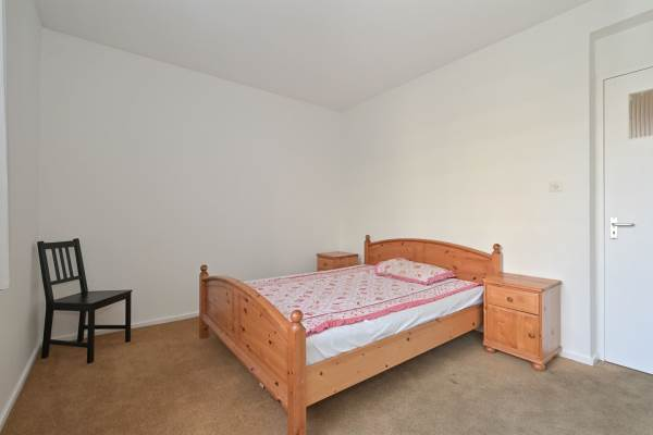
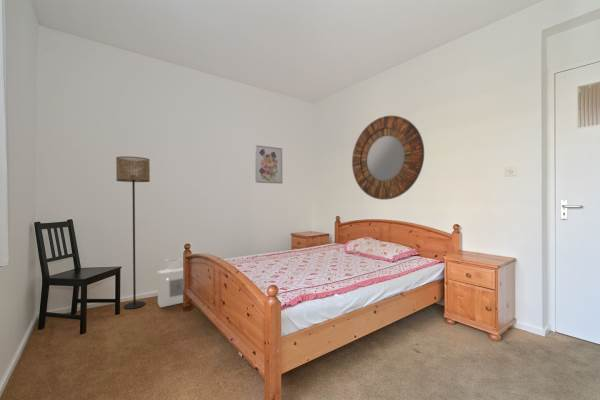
+ floor lamp [115,156,151,310]
+ air purifier [156,257,184,309]
+ home mirror [351,115,425,201]
+ wall art [254,144,283,185]
